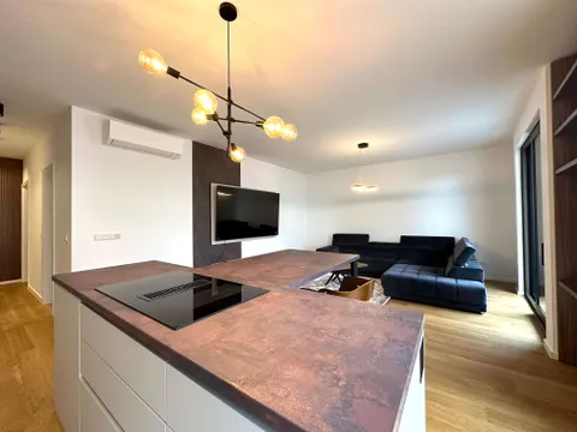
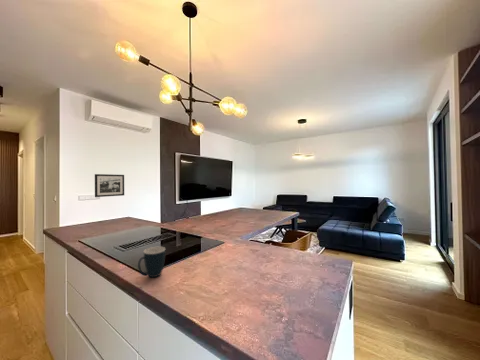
+ mug [137,246,166,278]
+ picture frame [94,173,125,198]
